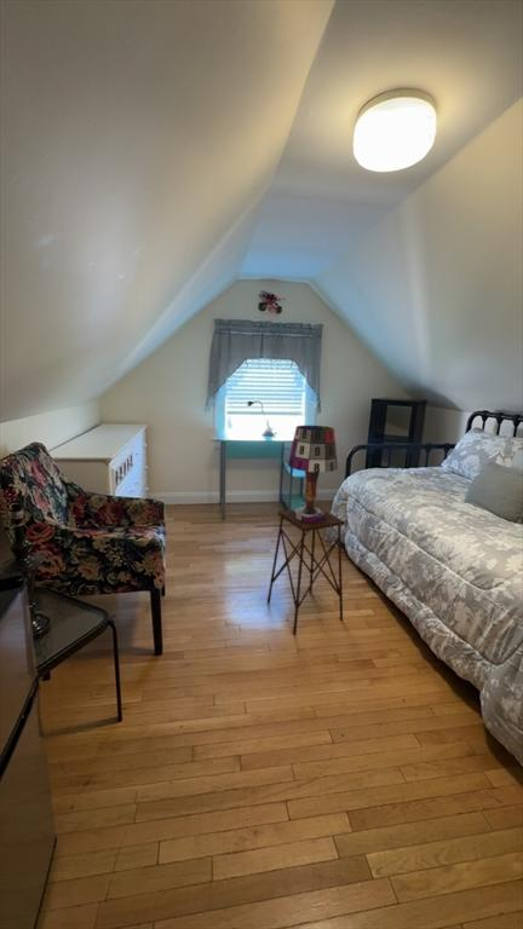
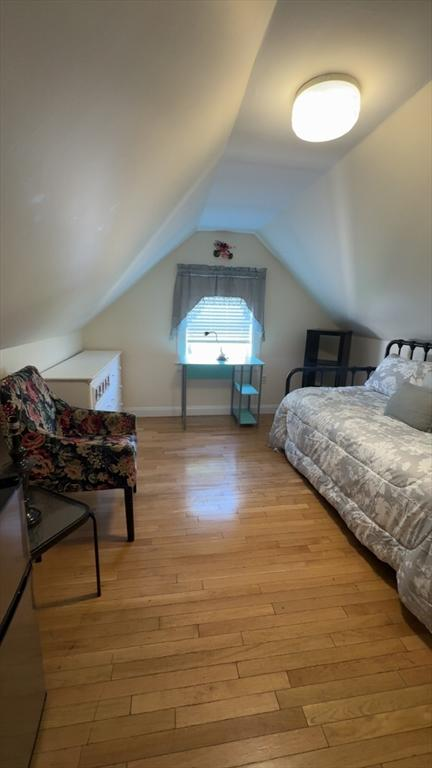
- side table [266,506,346,636]
- table lamp [287,425,339,523]
